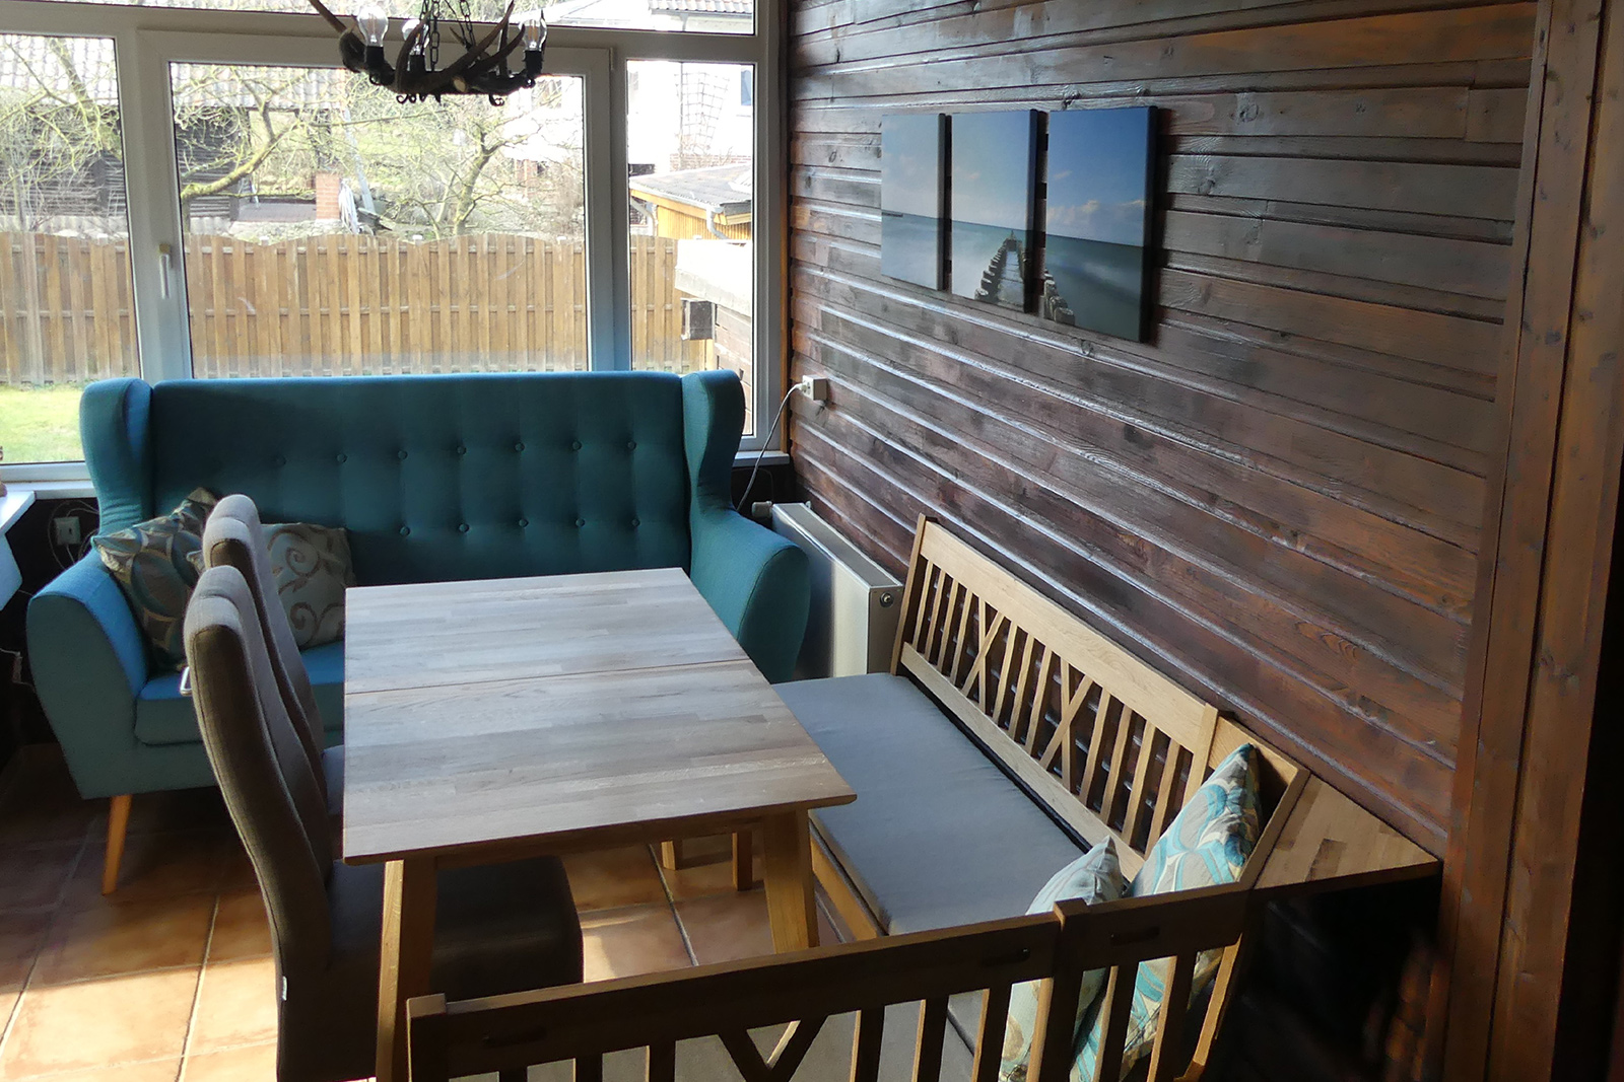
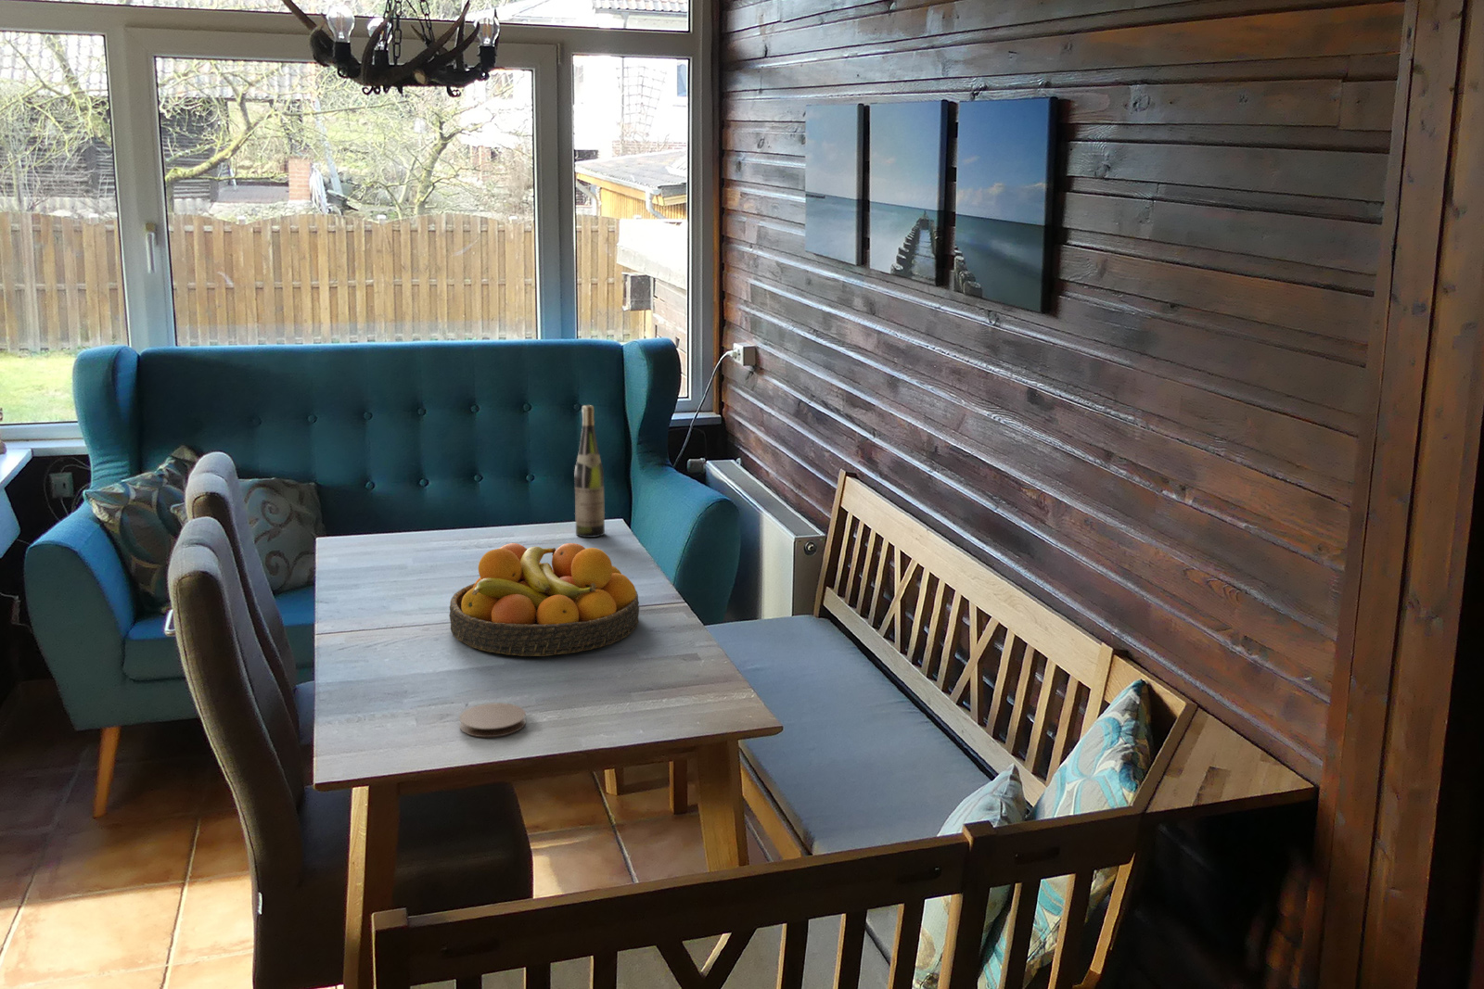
+ fruit bowl [449,542,640,657]
+ coaster [458,702,527,737]
+ wine bottle [574,404,606,539]
